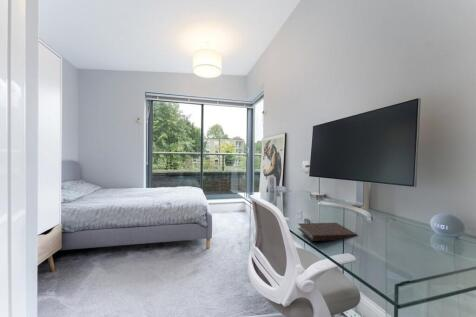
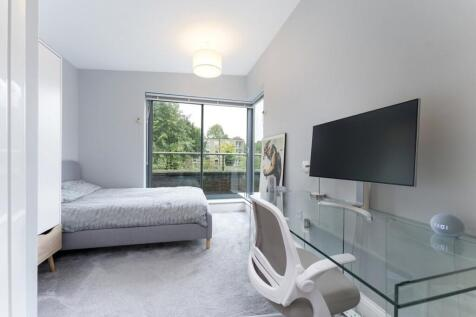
- notebook [297,222,358,242]
